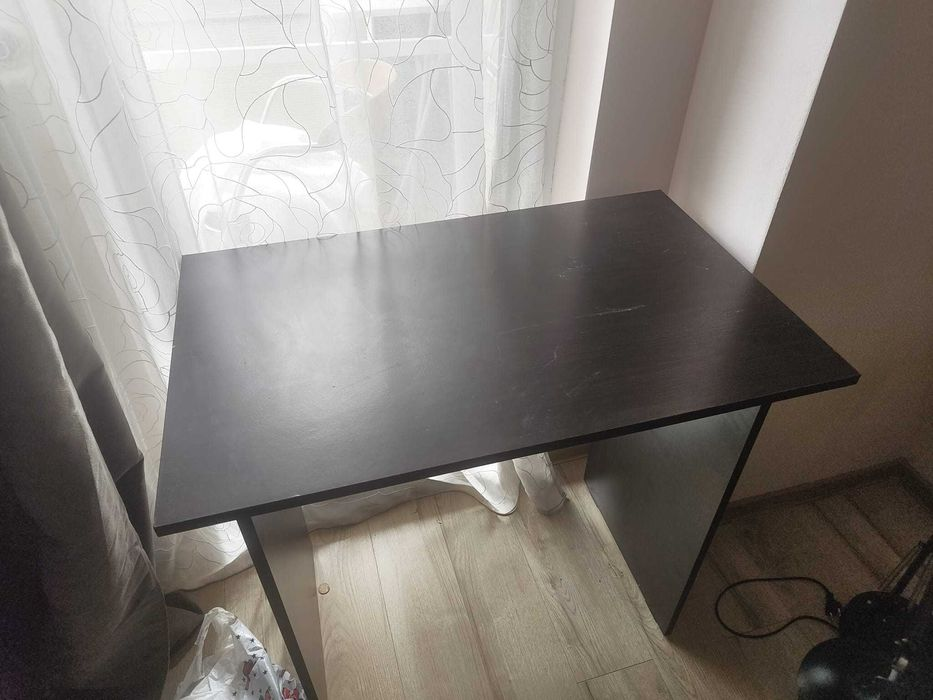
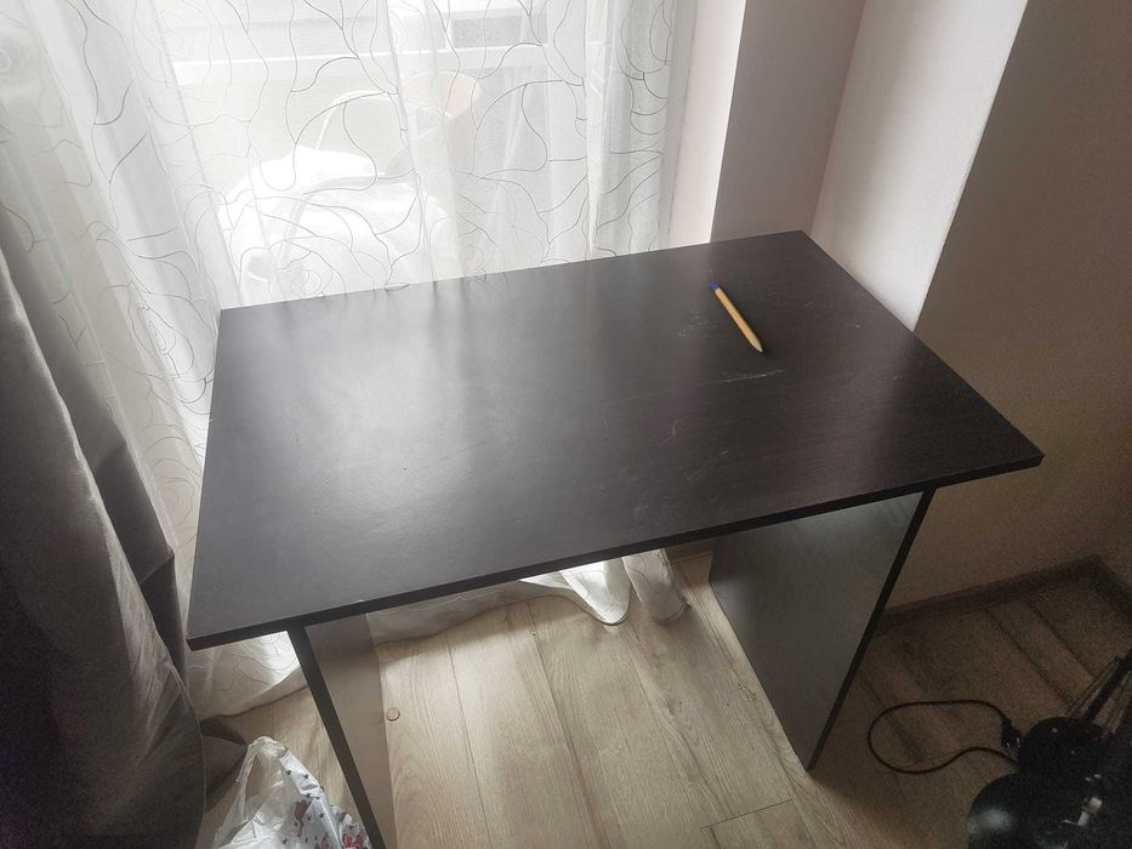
+ pencil [710,280,763,353]
